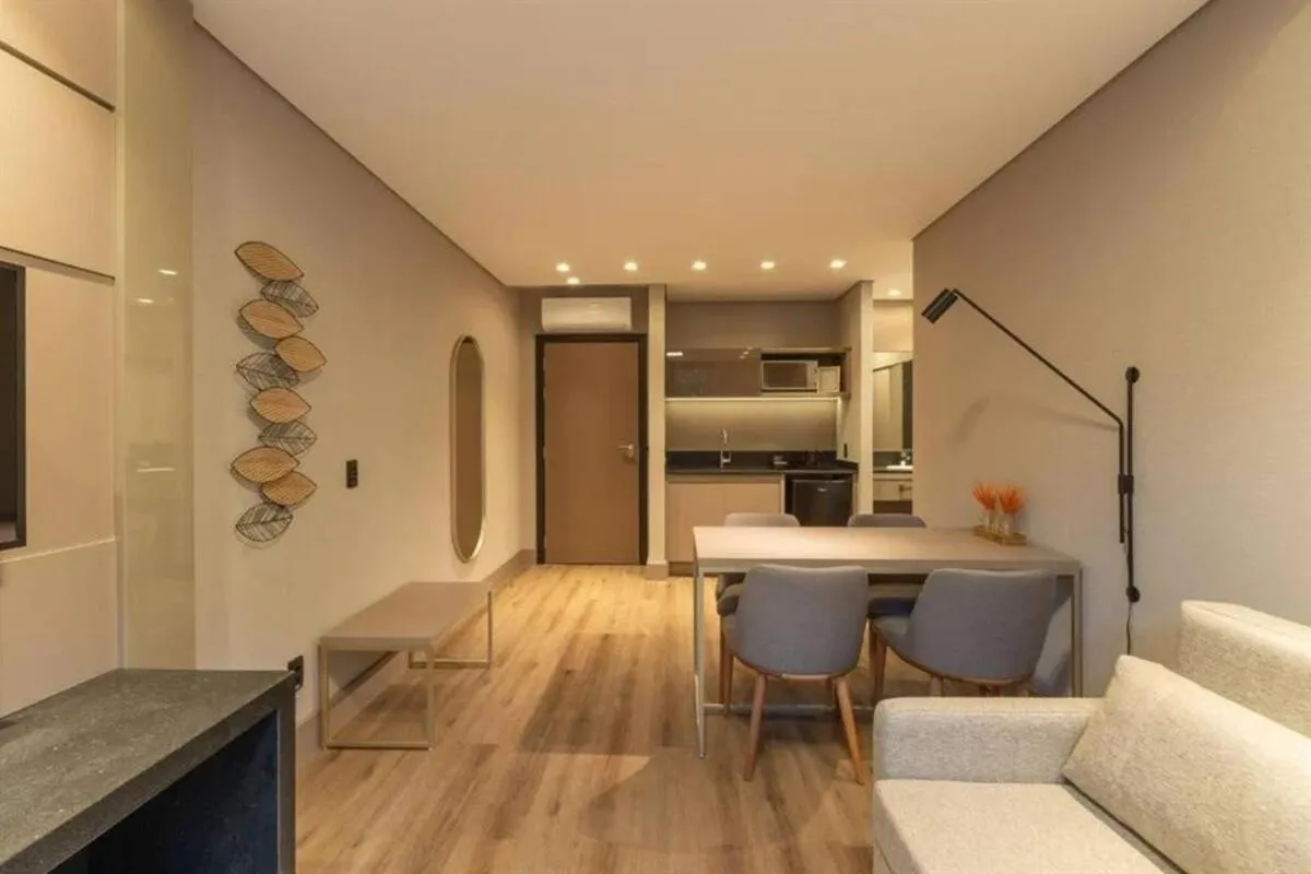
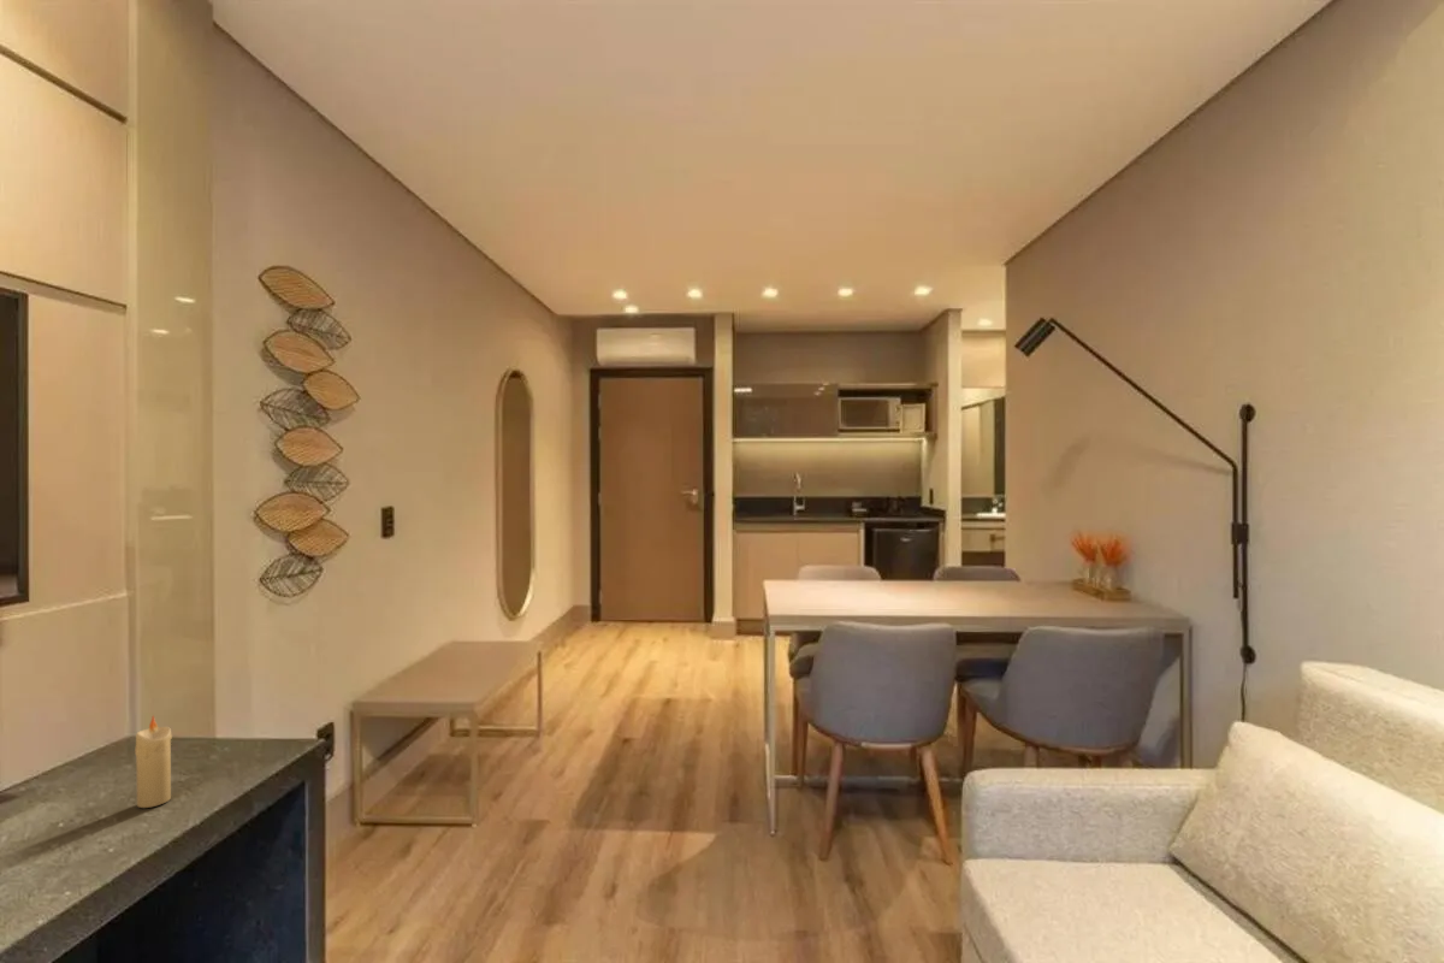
+ candle [134,714,173,809]
